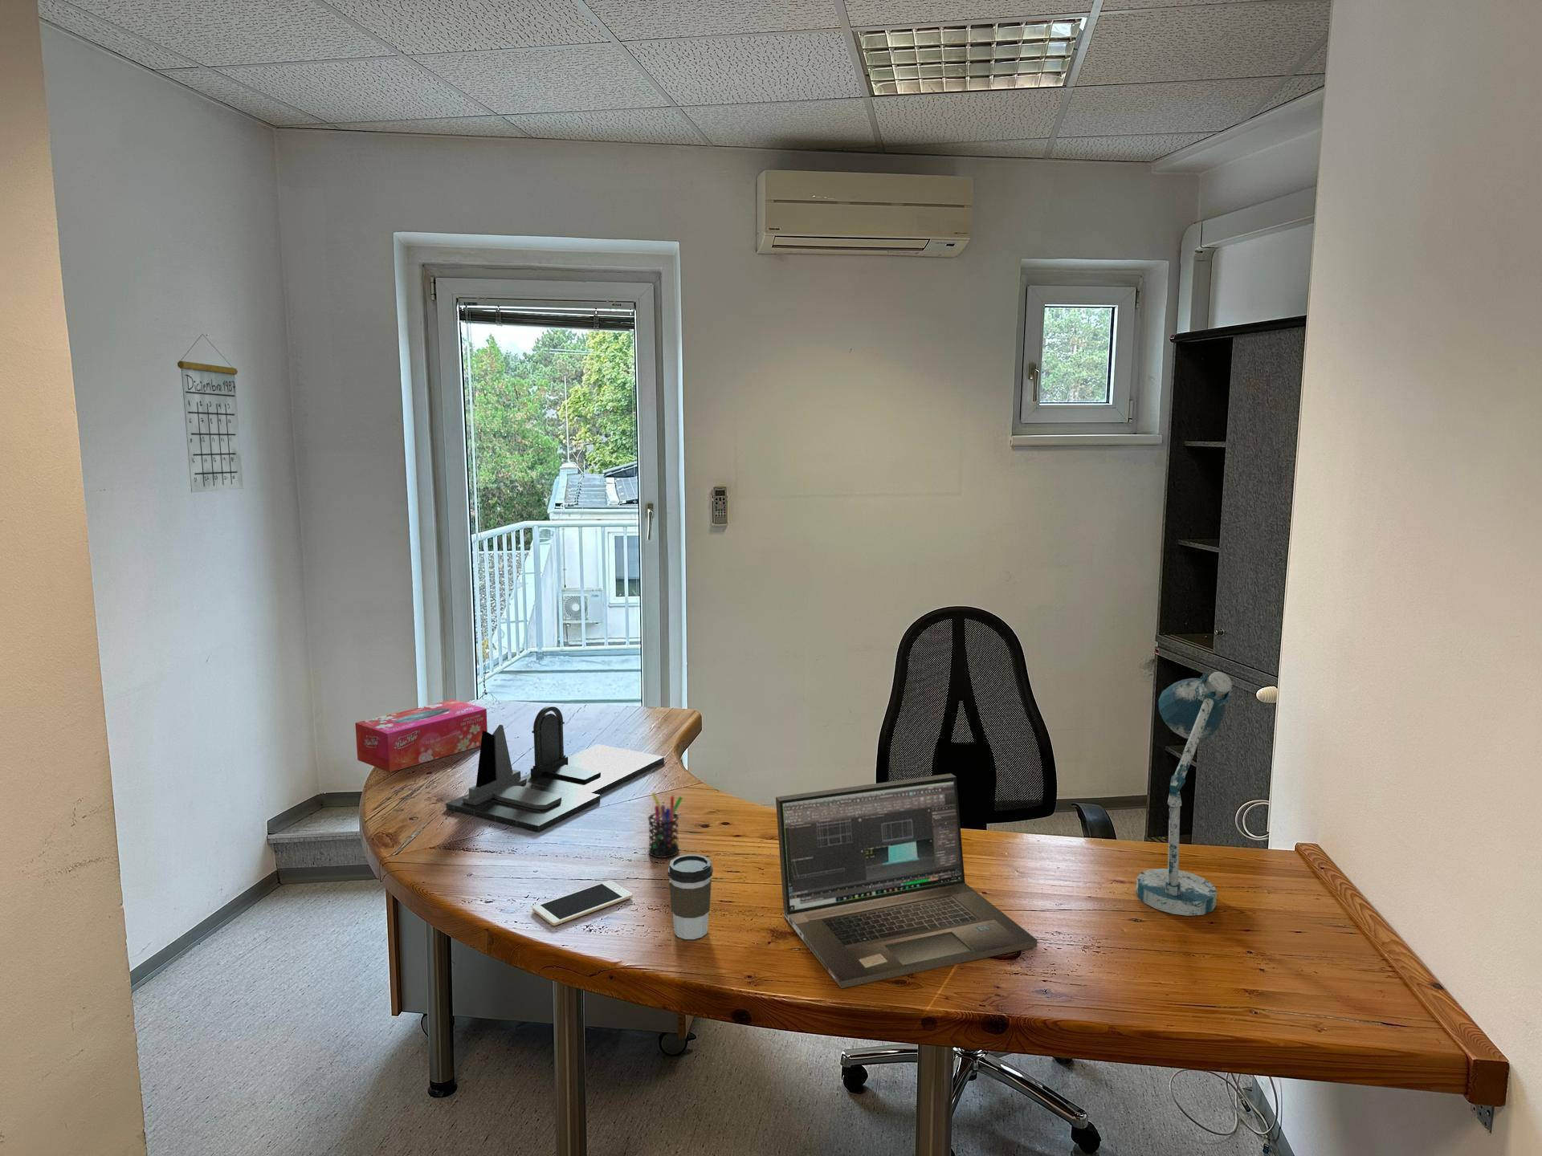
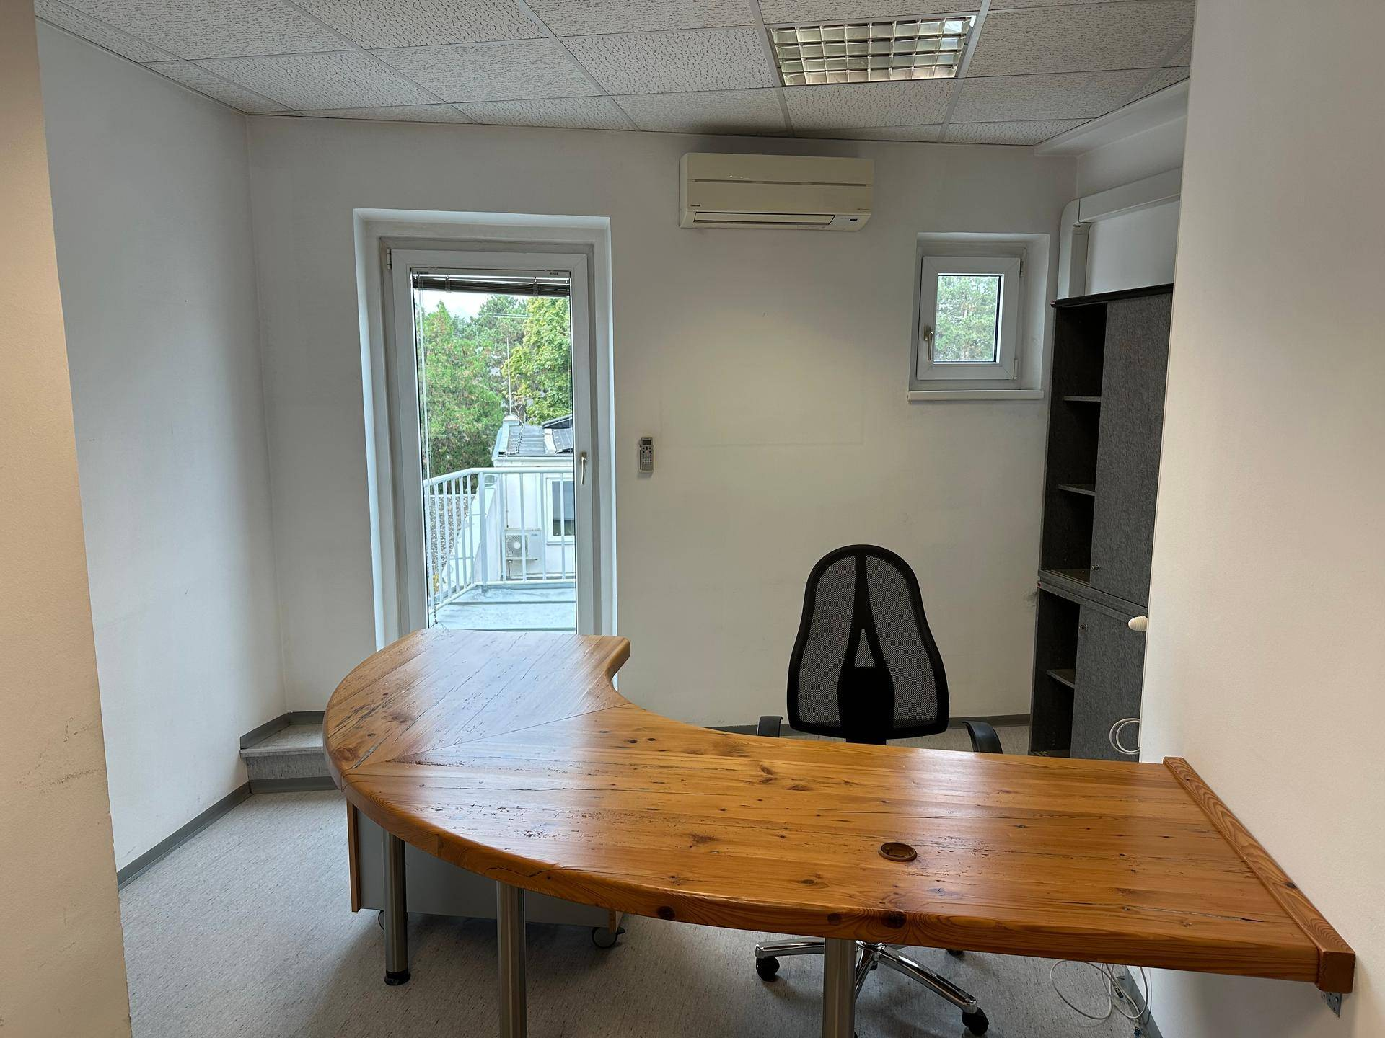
- tissue box [355,698,488,773]
- pen holder [647,792,684,858]
- desk lamp [1135,672,1234,917]
- cell phone [532,880,634,926]
- desk organizer [446,706,665,833]
- coffee cup [667,854,714,940]
- calendar [177,333,244,494]
- laptop [775,773,1038,988]
